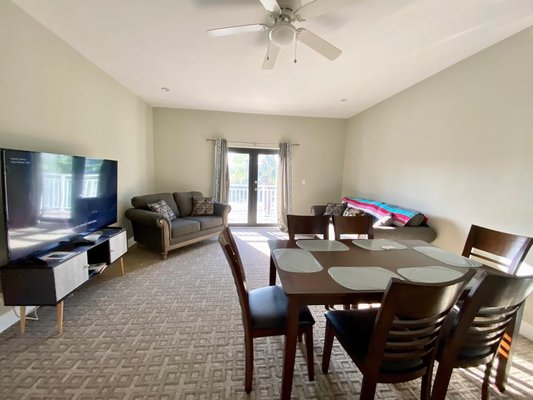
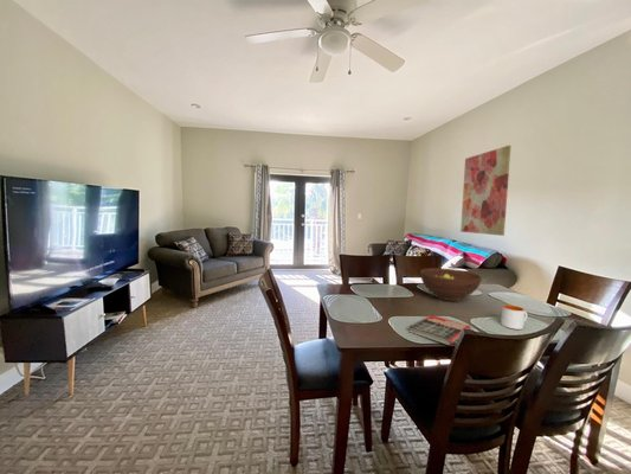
+ wall art [459,145,511,237]
+ book [407,314,472,346]
+ mug [500,303,528,331]
+ fruit bowl [419,267,483,302]
